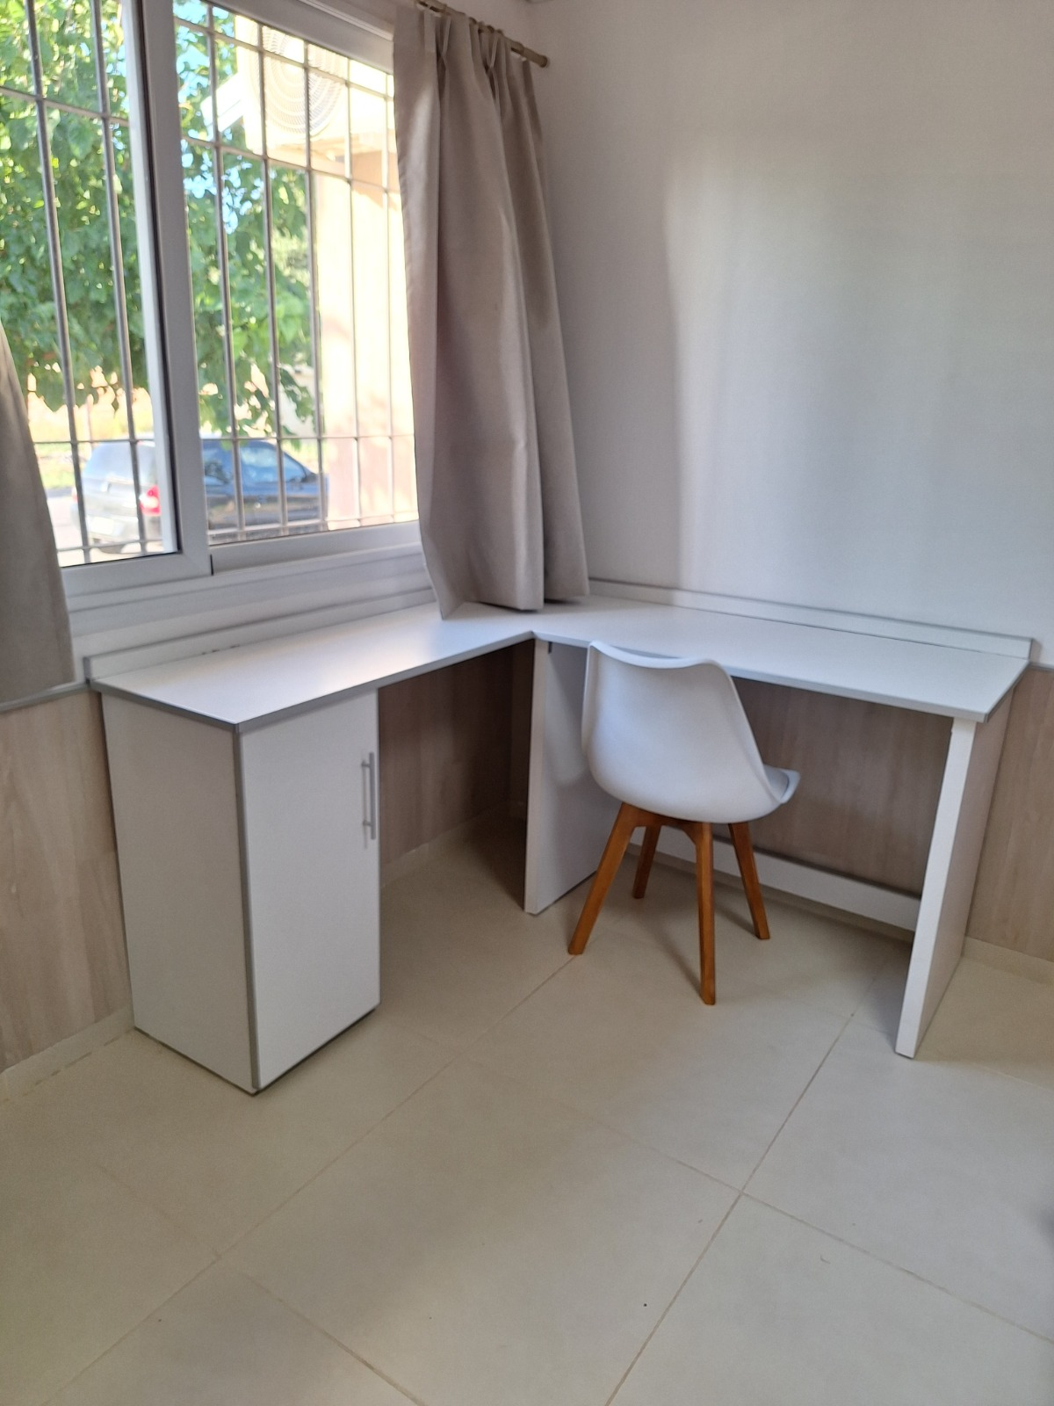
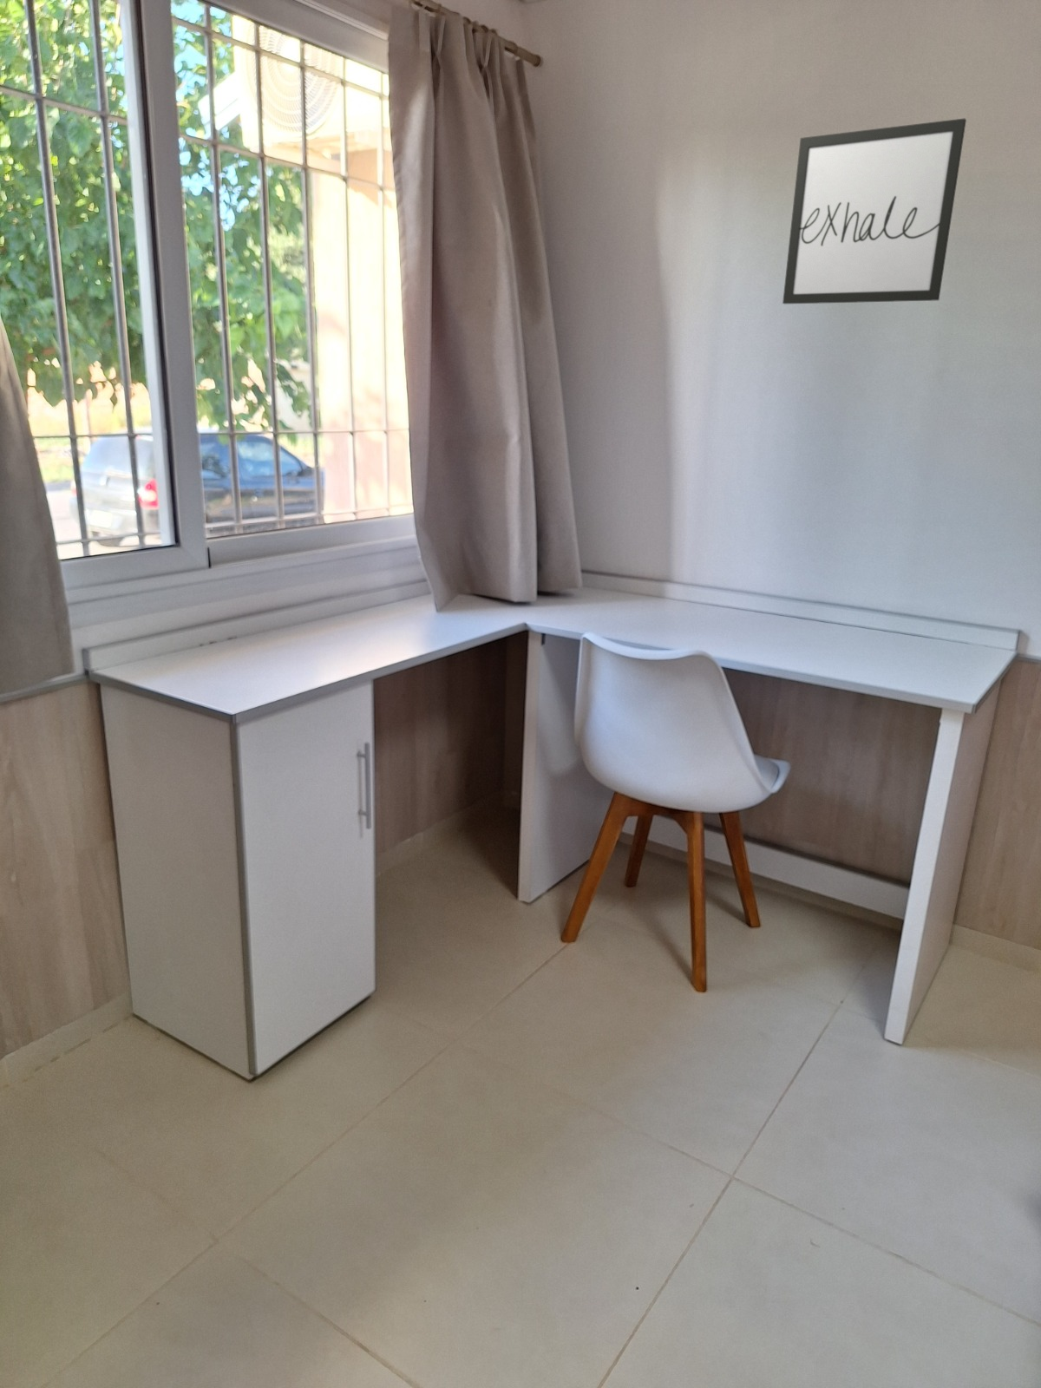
+ wall art [782,118,968,305]
